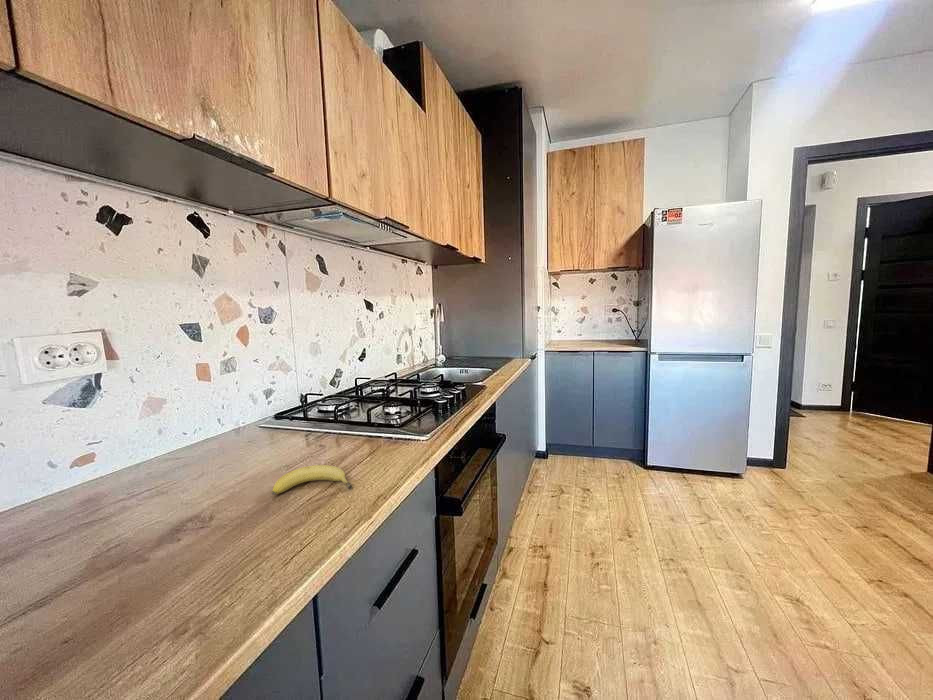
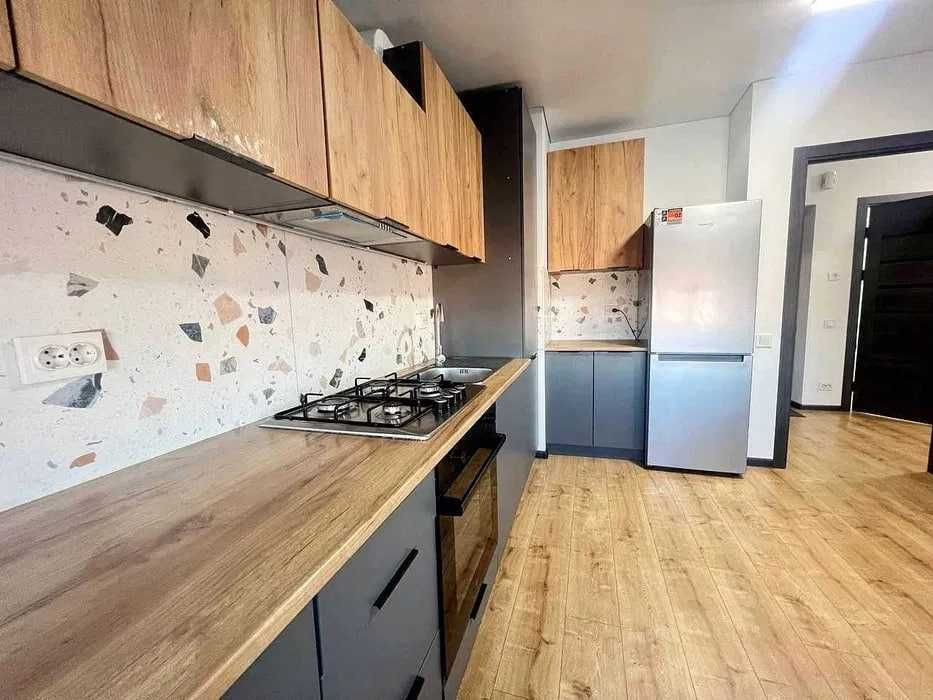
- fruit [270,464,353,496]
